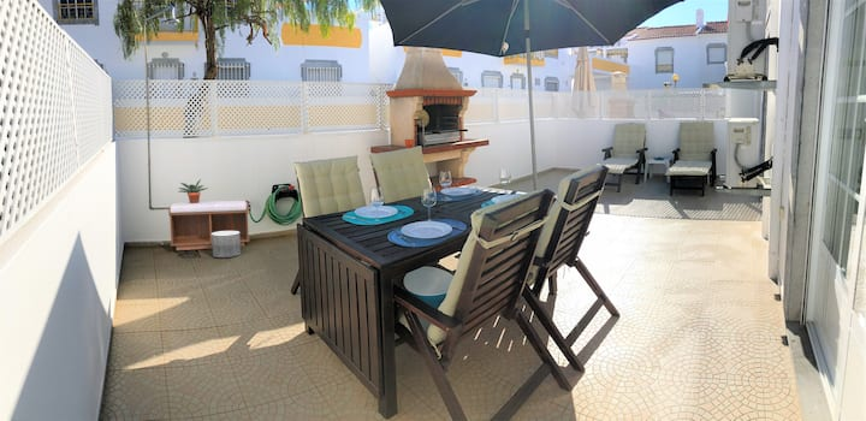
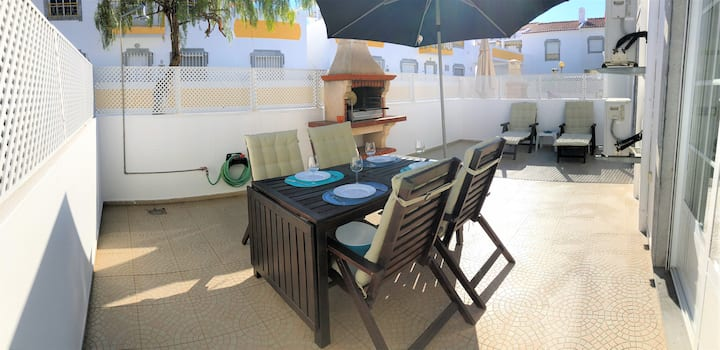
- bench [167,200,250,251]
- planter [212,231,242,259]
- potted plant [177,178,209,203]
